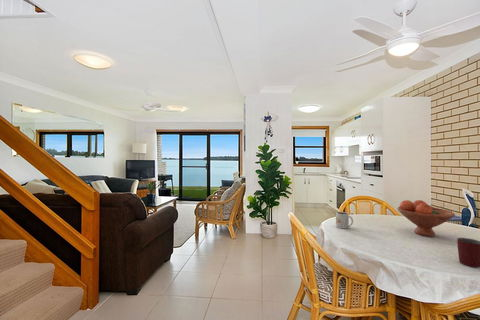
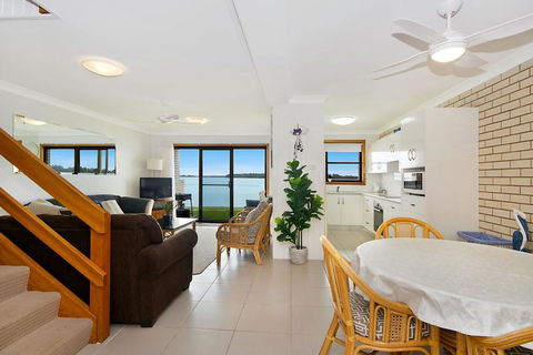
- mug [456,237,480,268]
- mug [335,211,354,229]
- fruit bowl [396,199,456,237]
